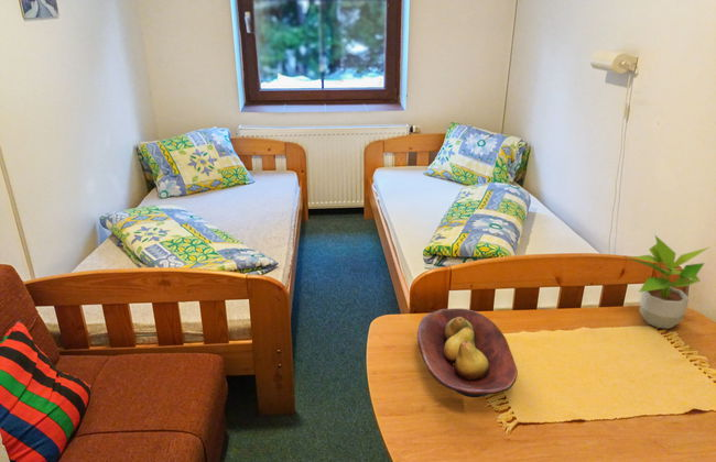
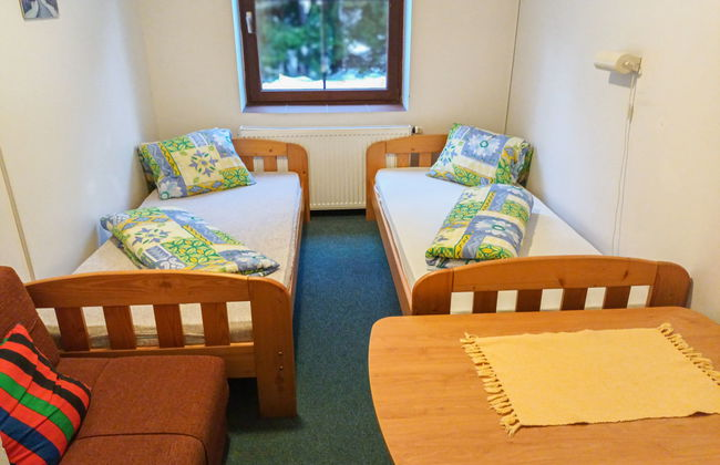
- potted plant [625,234,710,330]
- fruit bowl [416,308,519,399]
